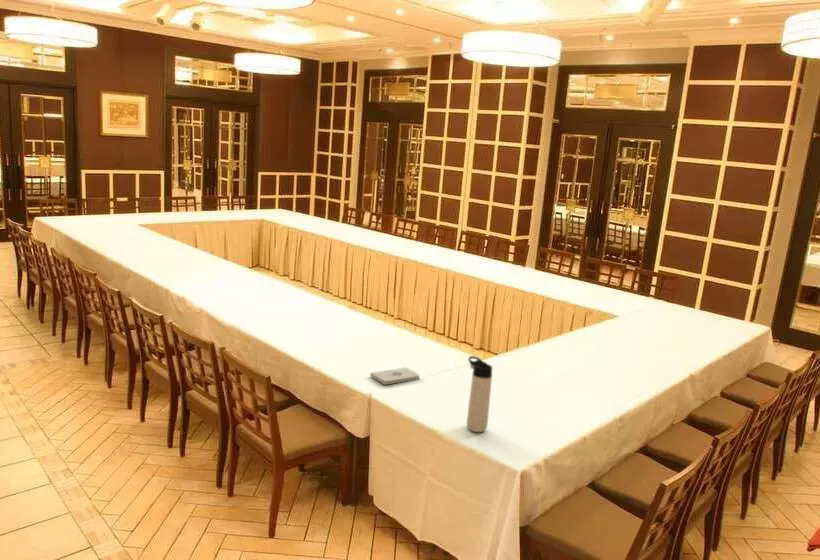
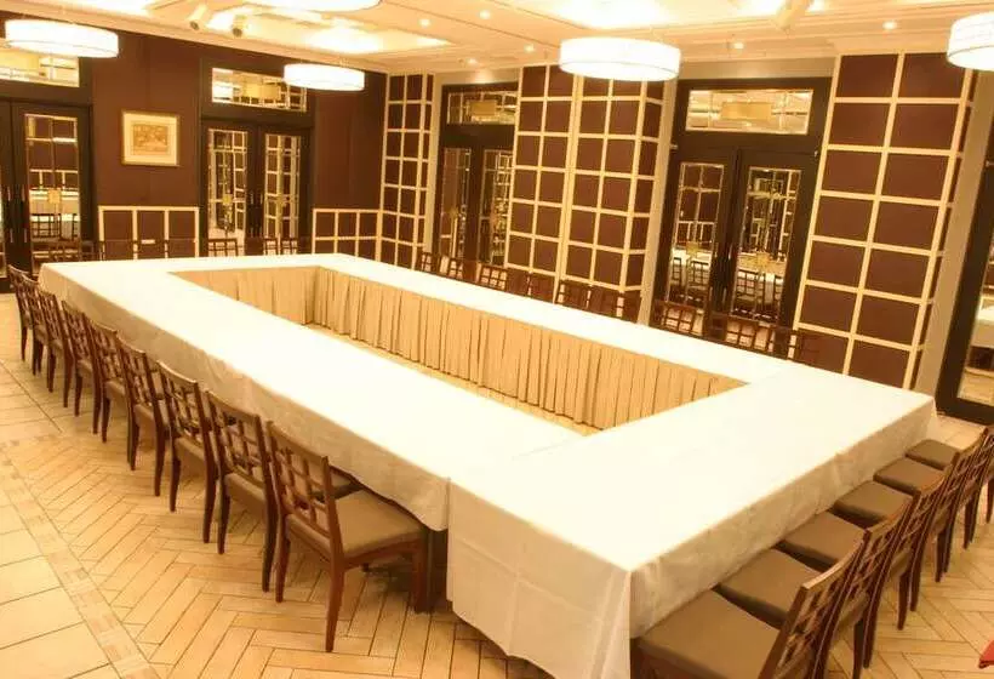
- thermos bottle [466,355,493,433]
- notepad [369,366,421,385]
